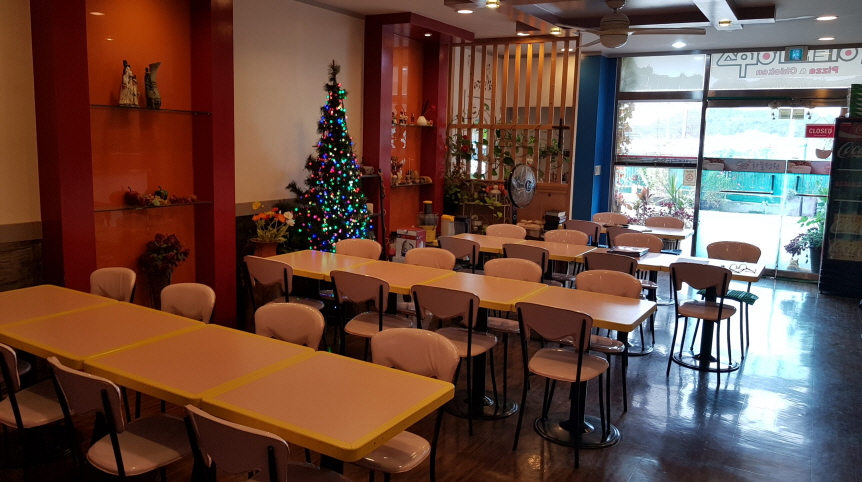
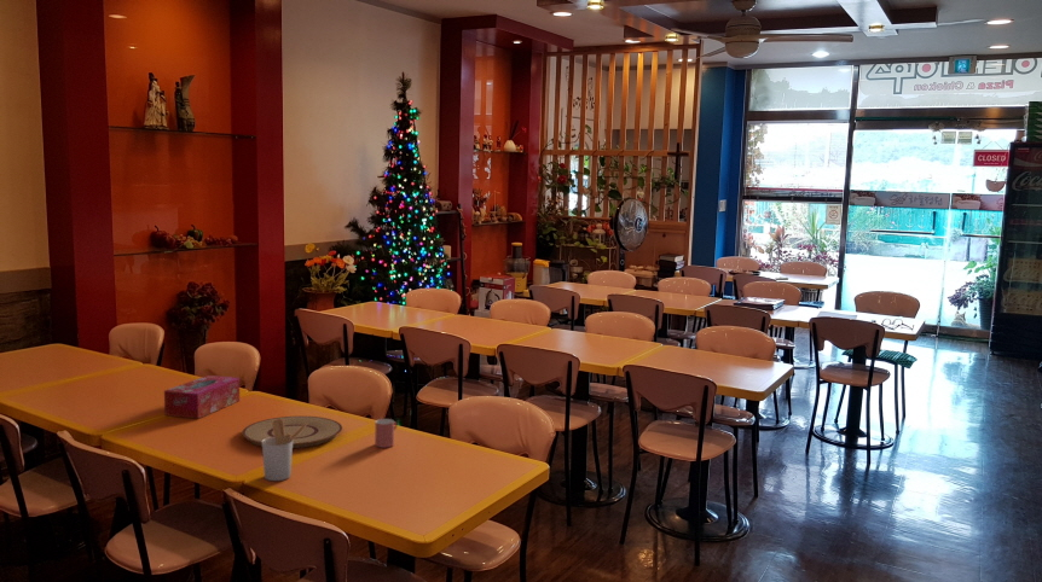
+ plate [241,415,343,449]
+ utensil holder [261,419,307,482]
+ cup [374,418,398,449]
+ tissue box [163,374,241,420]
